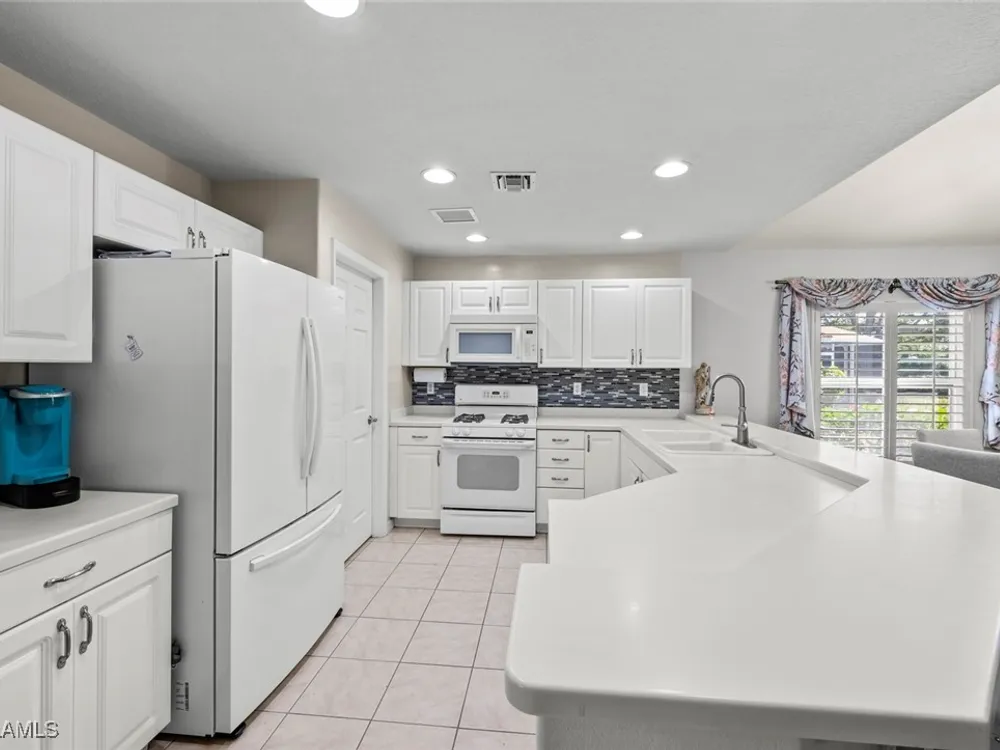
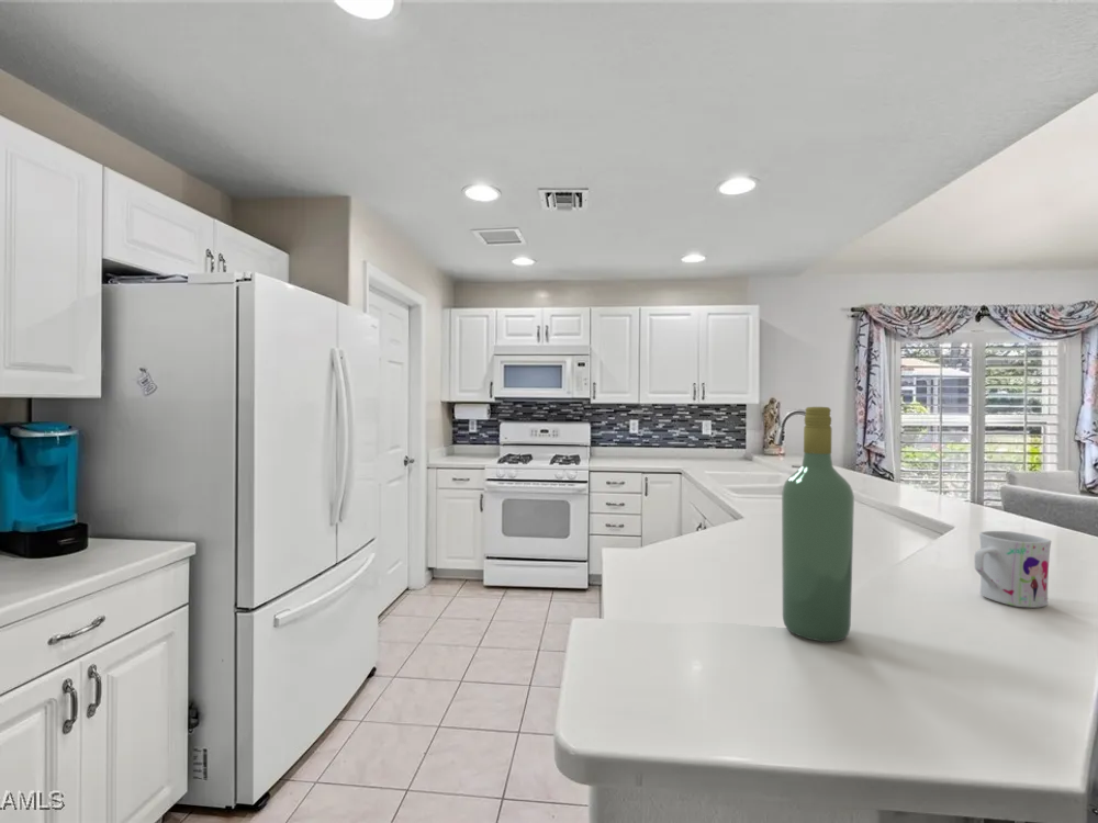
+ mug [973,530,1052,609]
+ wine bottle [781,406,855,643]
